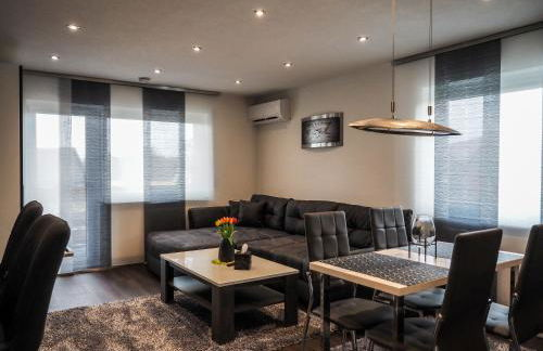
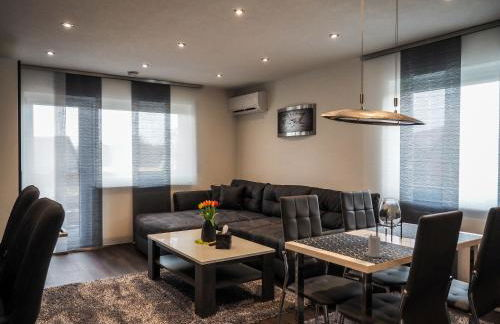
+ candle [365,233,384,258]
